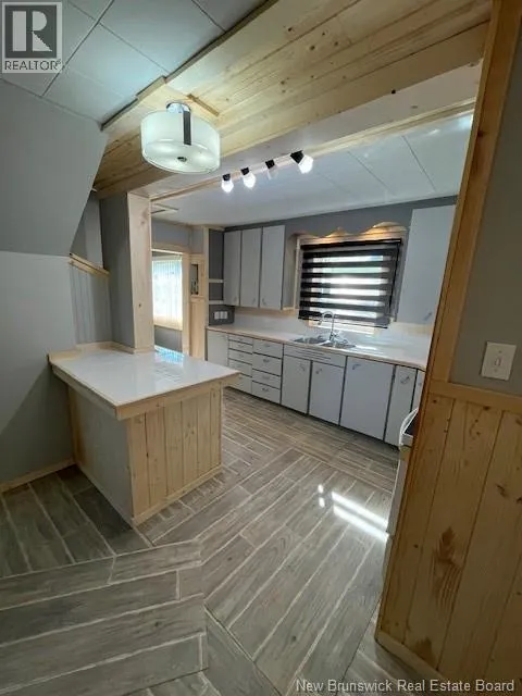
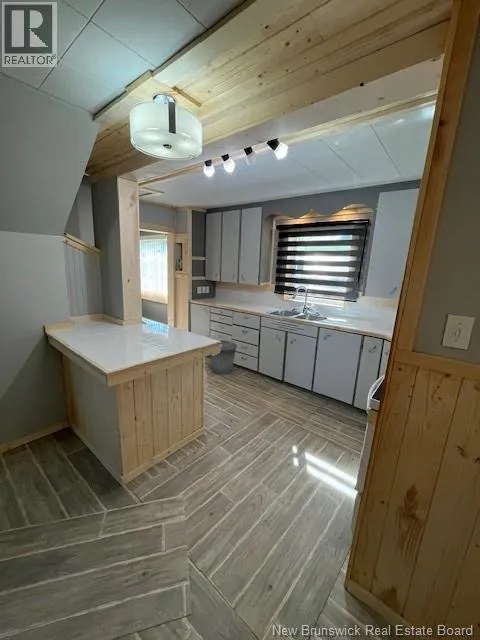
+ trash can [210,339,238,375]
